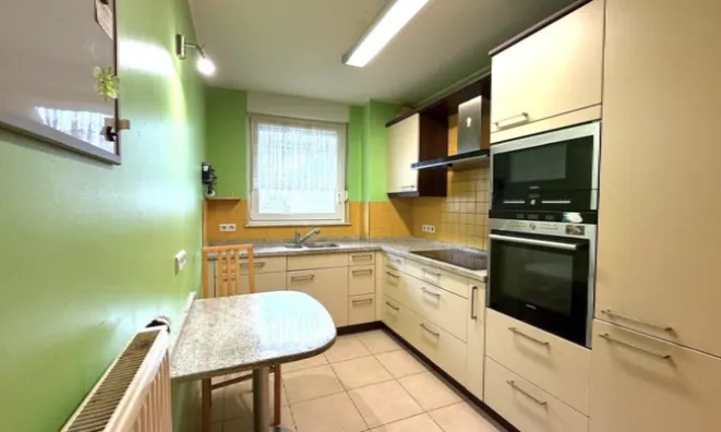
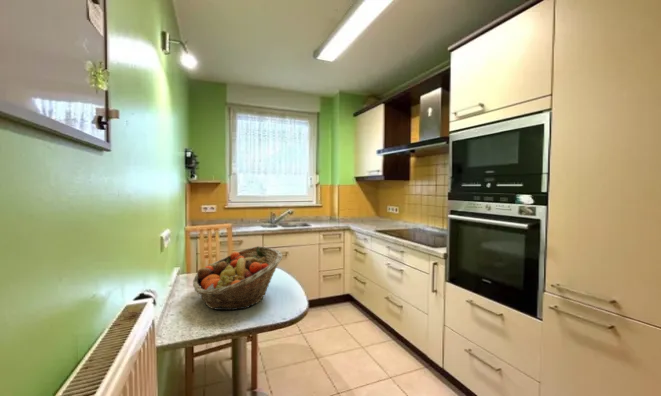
+ fruit basket [192,245,283,311]
